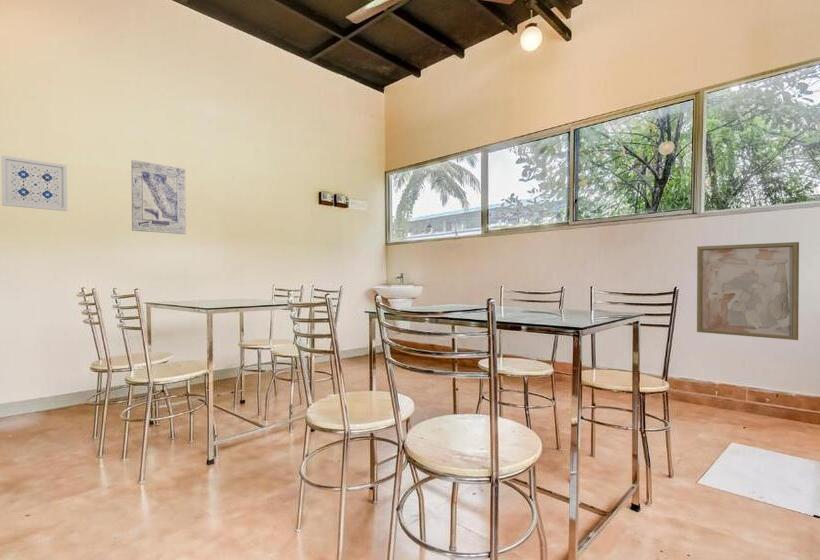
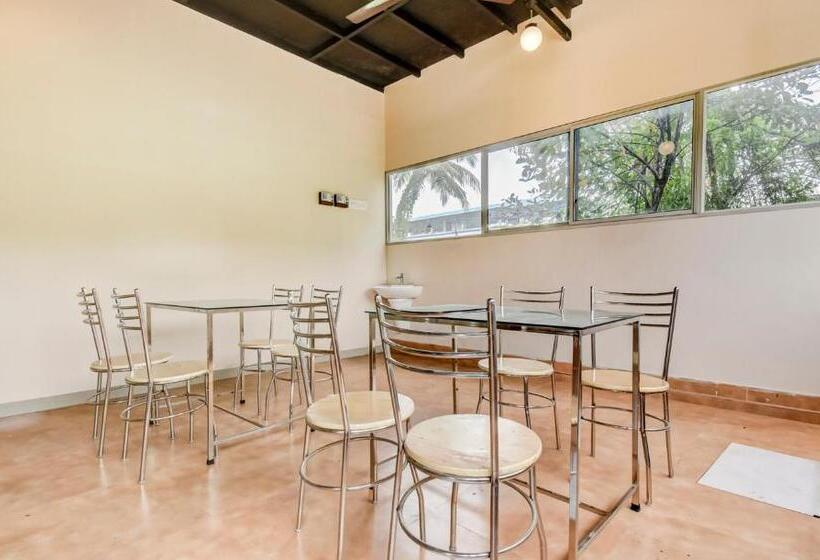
- wall art [696,241,800,341]
- wall art [130,159,187,235]
- wall art [0,154,68,212]
